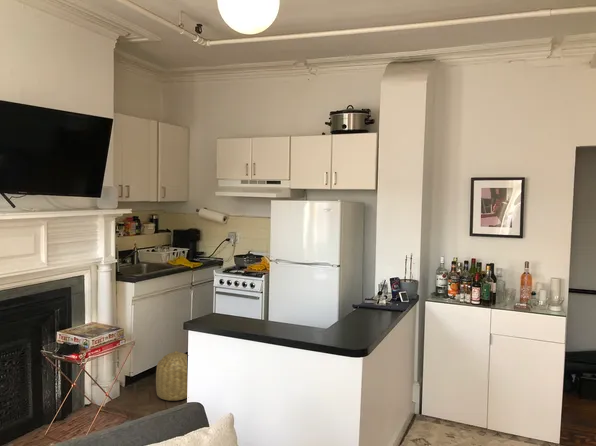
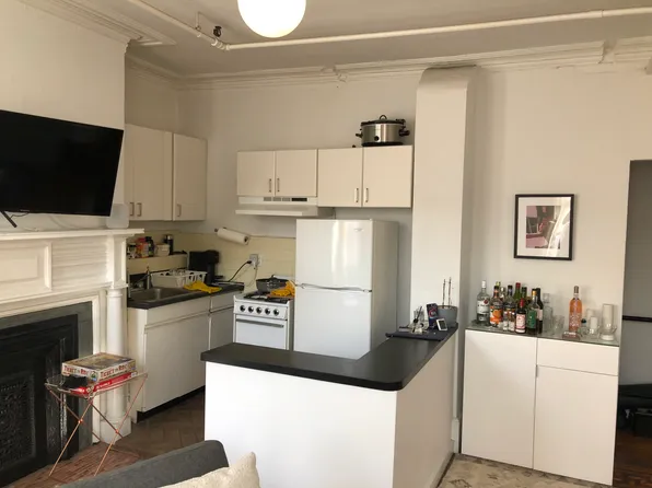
- basket [155,350,188,402]
